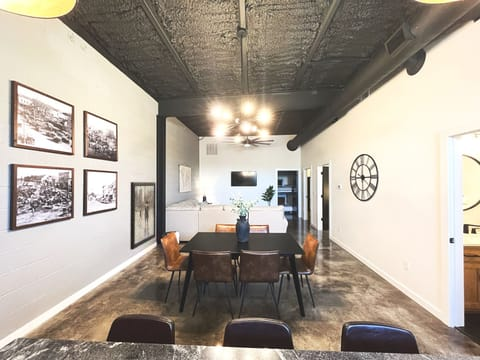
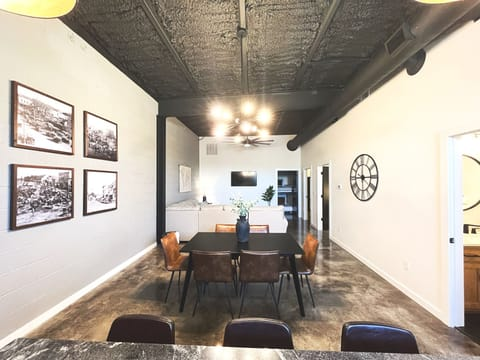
- wall art [129,181,157,251]
